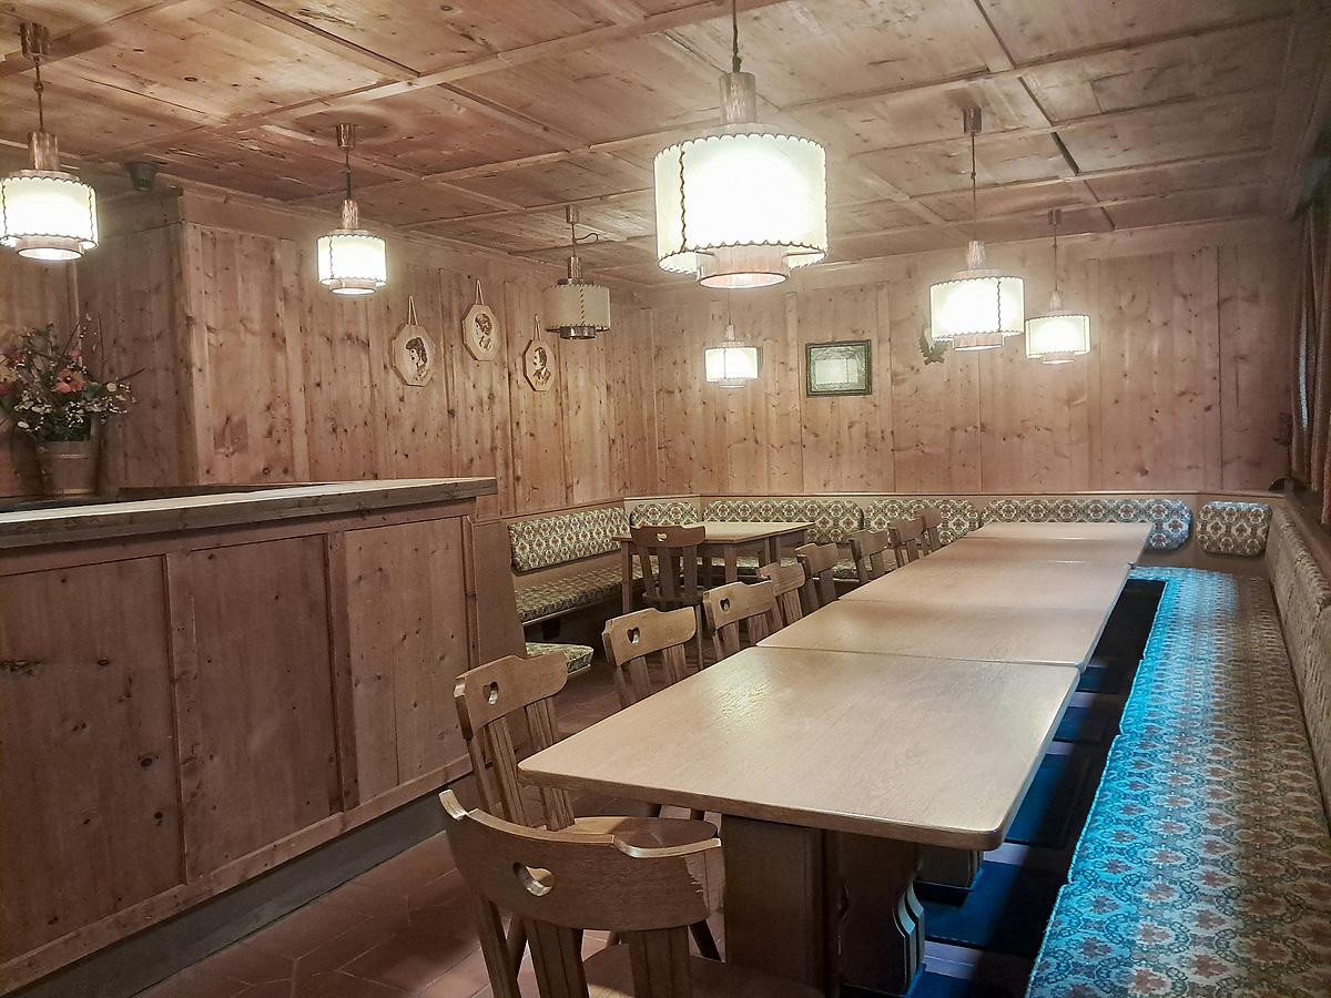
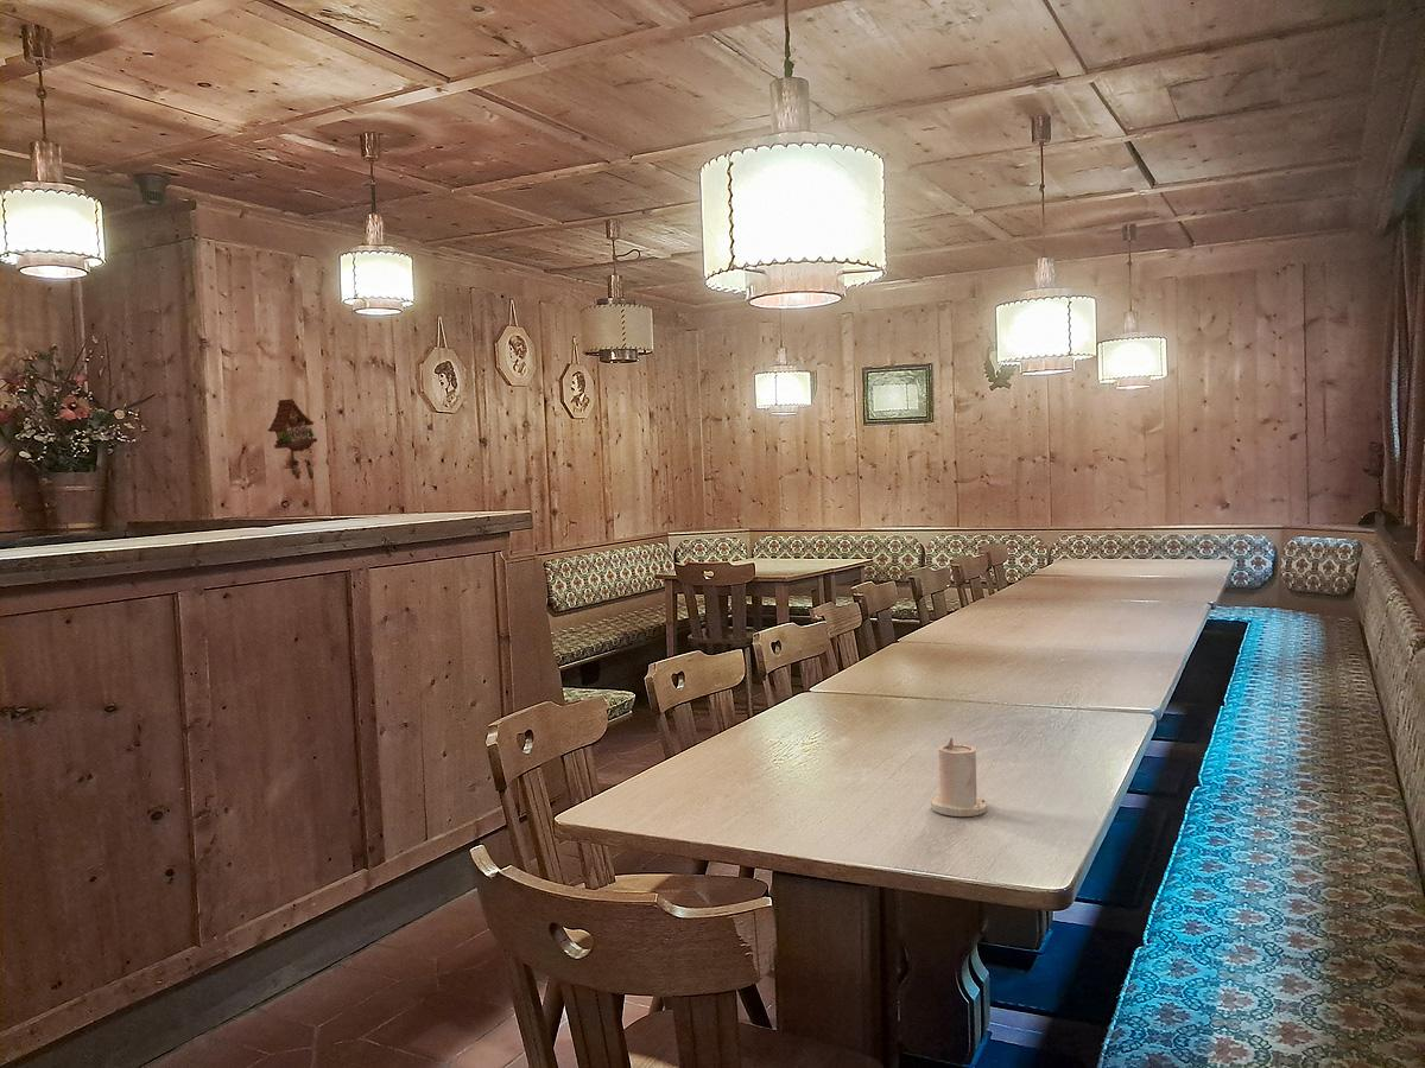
+ cuckoo clock [266,398,318,481]
+ candle [930,737,988,818]
